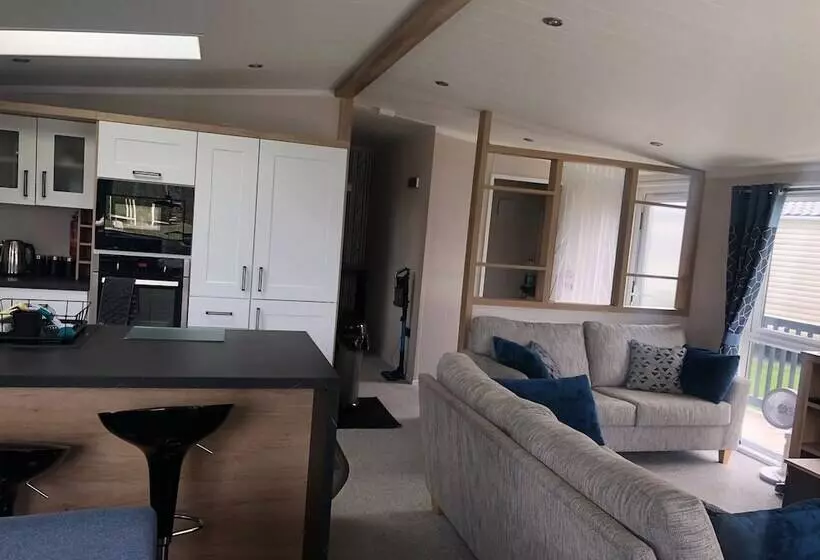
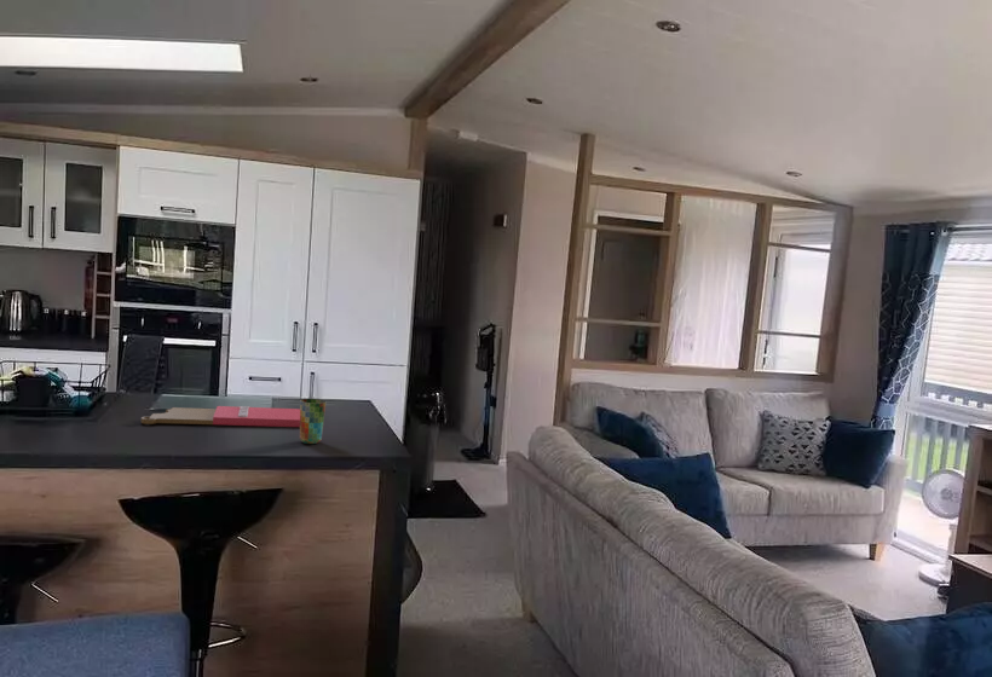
+ cup [299,398,327,445]
+ cutting board [140,405,300,428]
